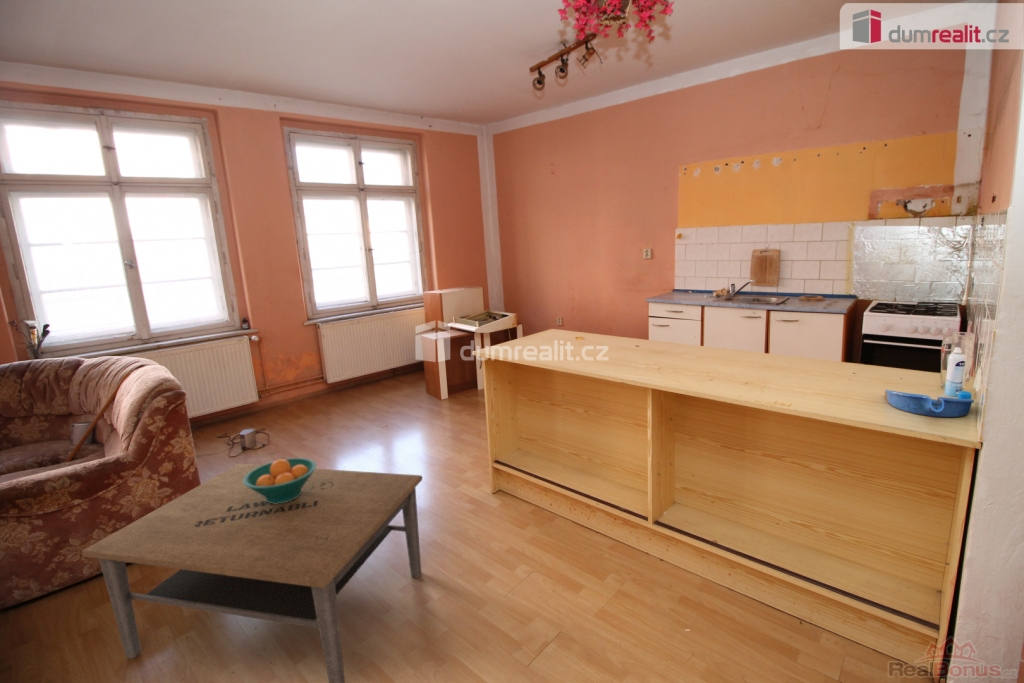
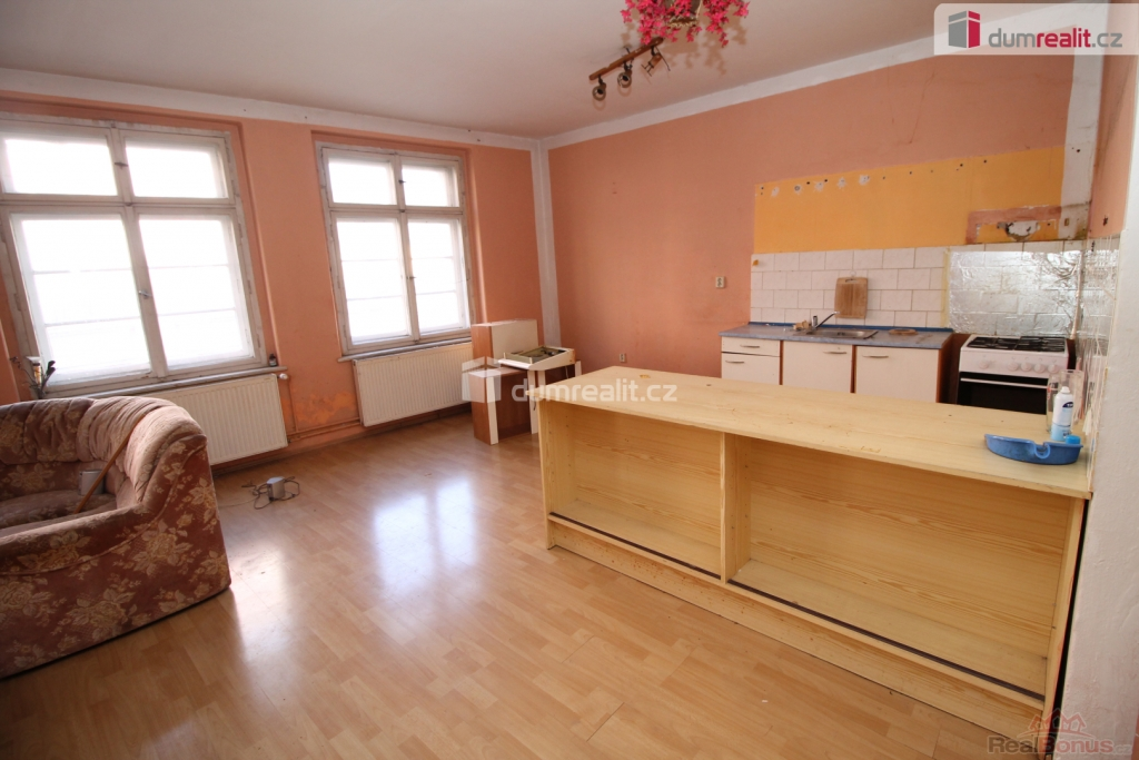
- coffee table [81,463,423,683]
- fruit bowl [243,457,317,504]
